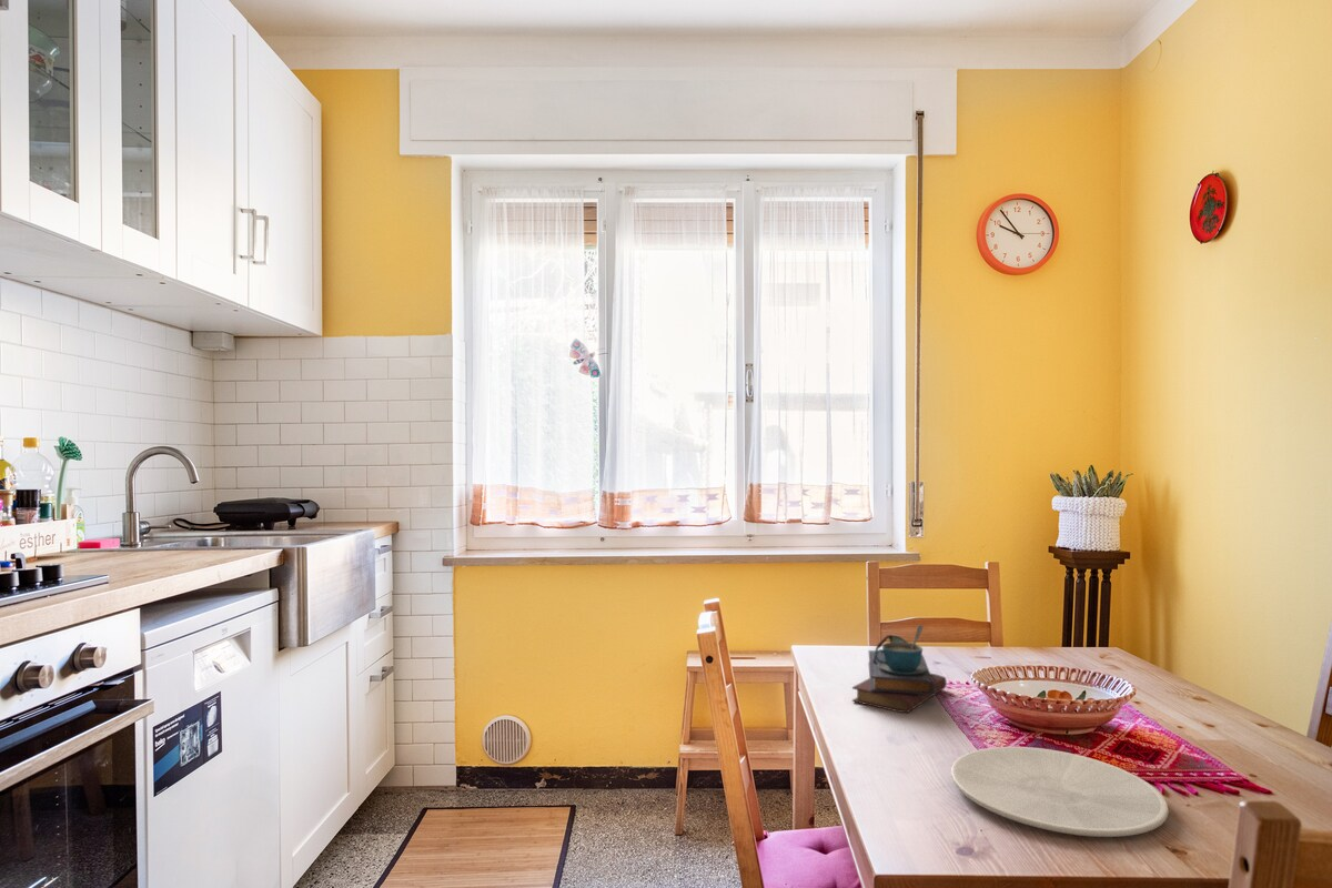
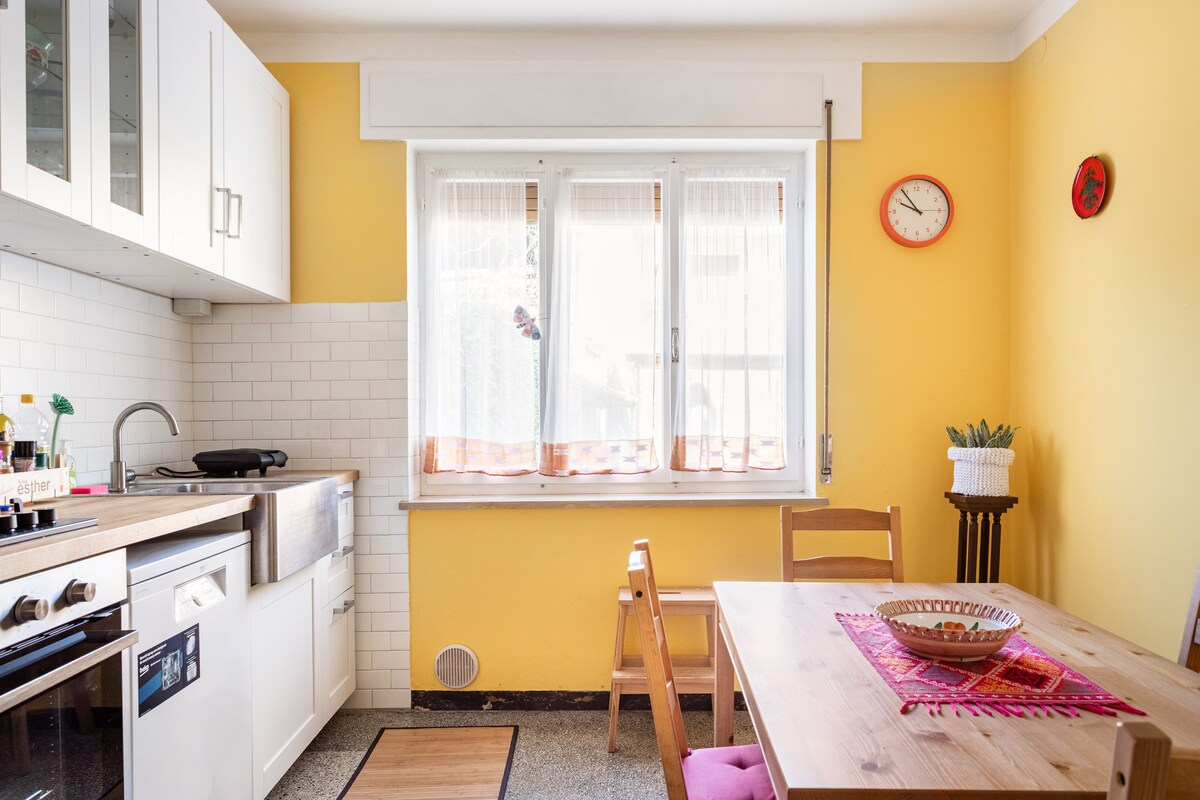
- plate [950,746,1170,838]
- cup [851,624,948,714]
